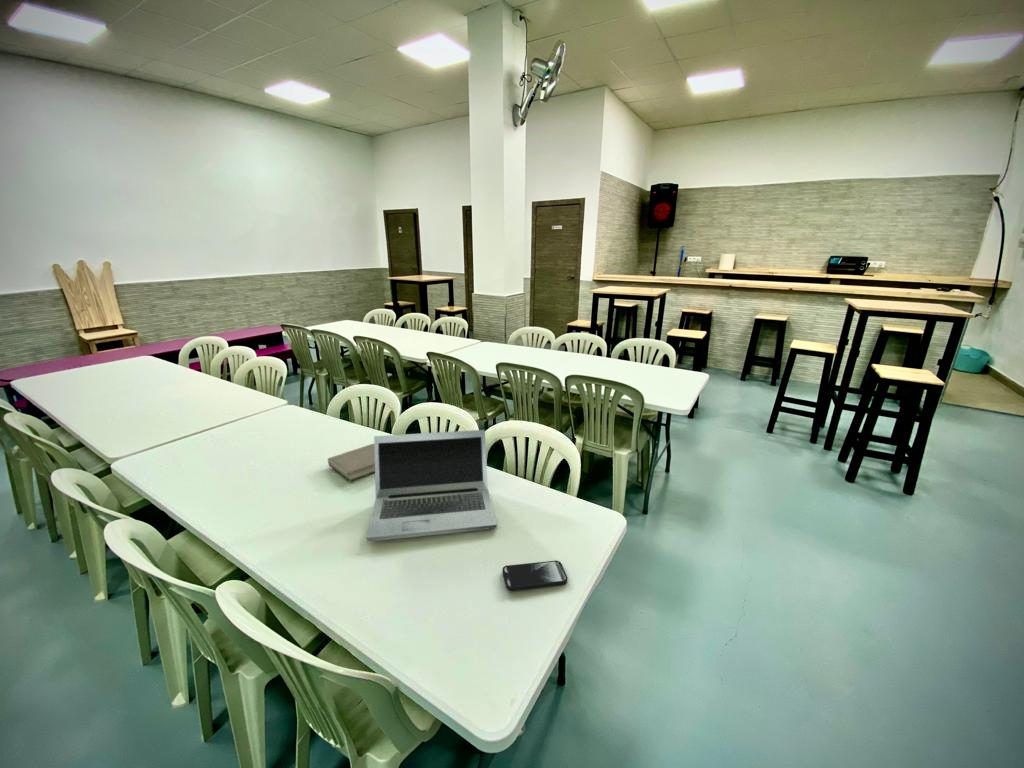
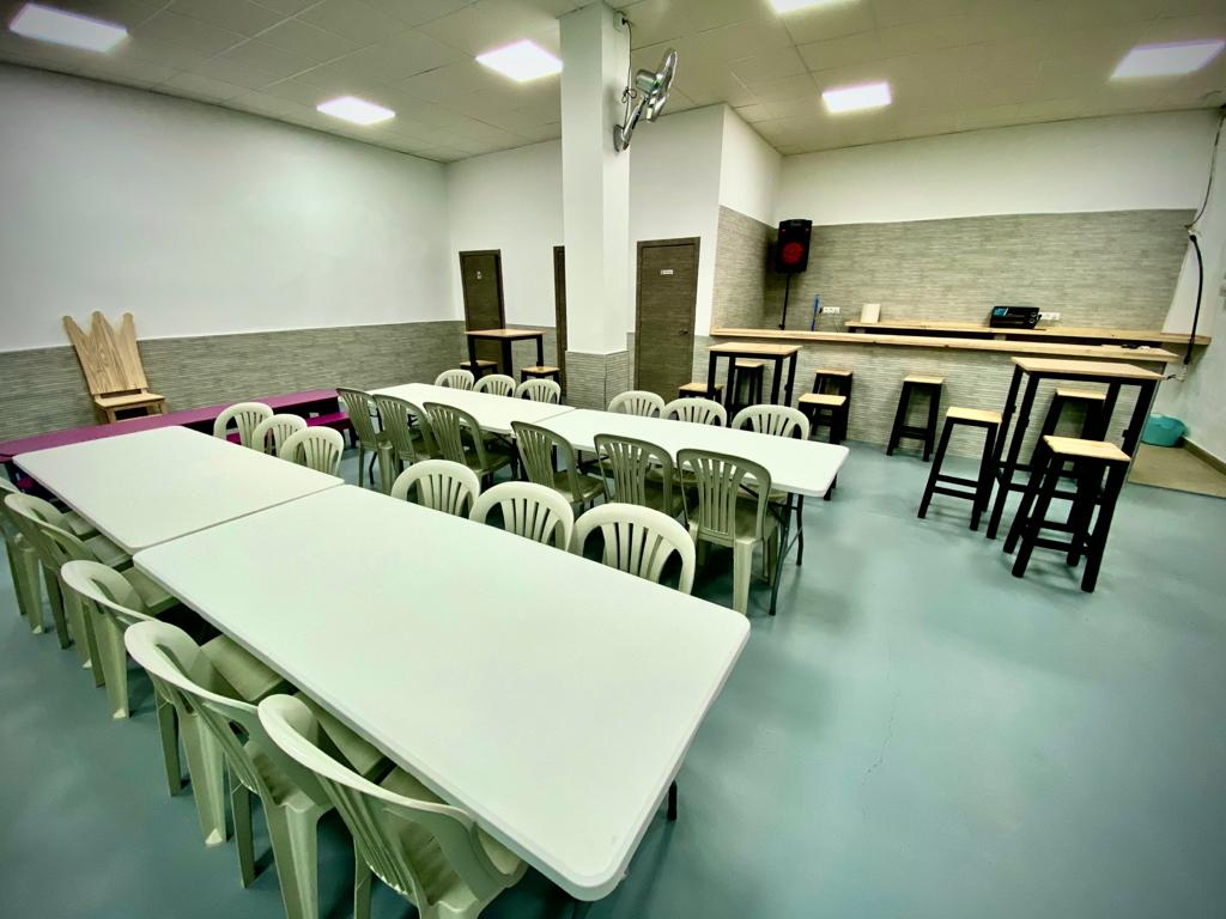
- laptop [366,429,498,543]
- smartphone [501,560,569,591]
- book [327,443,375,482]
